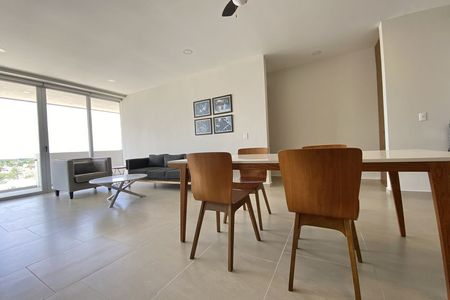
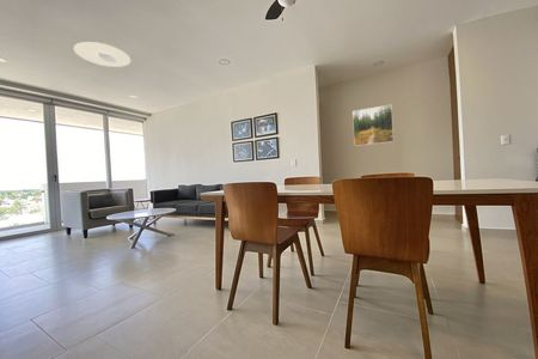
+ ceiling light [73,41,132,68]
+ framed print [351,103,395,147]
